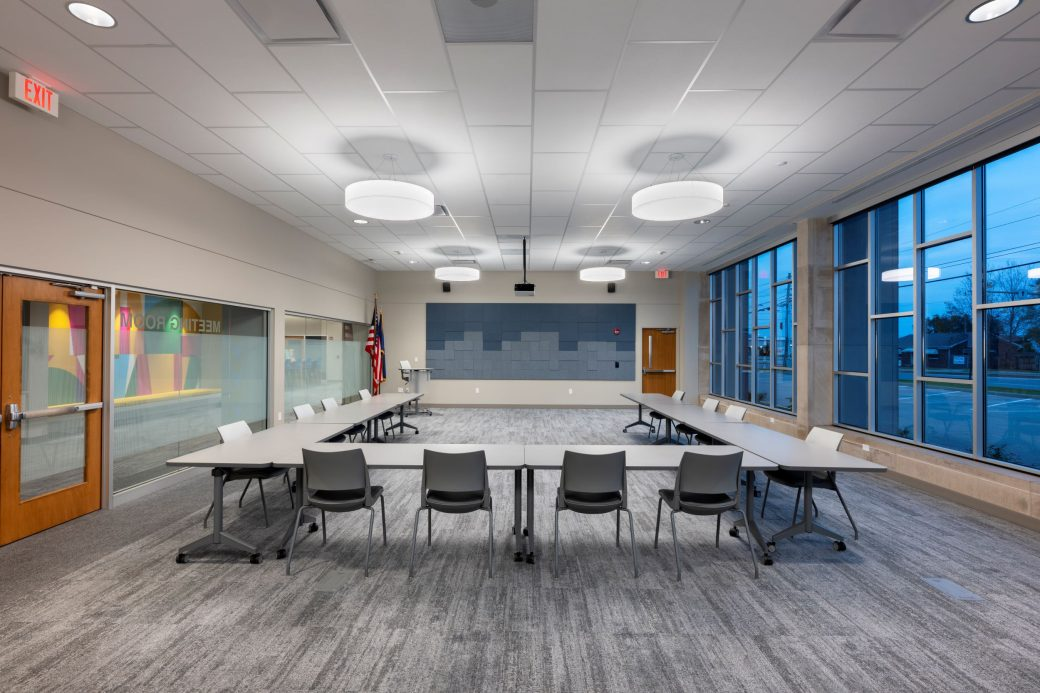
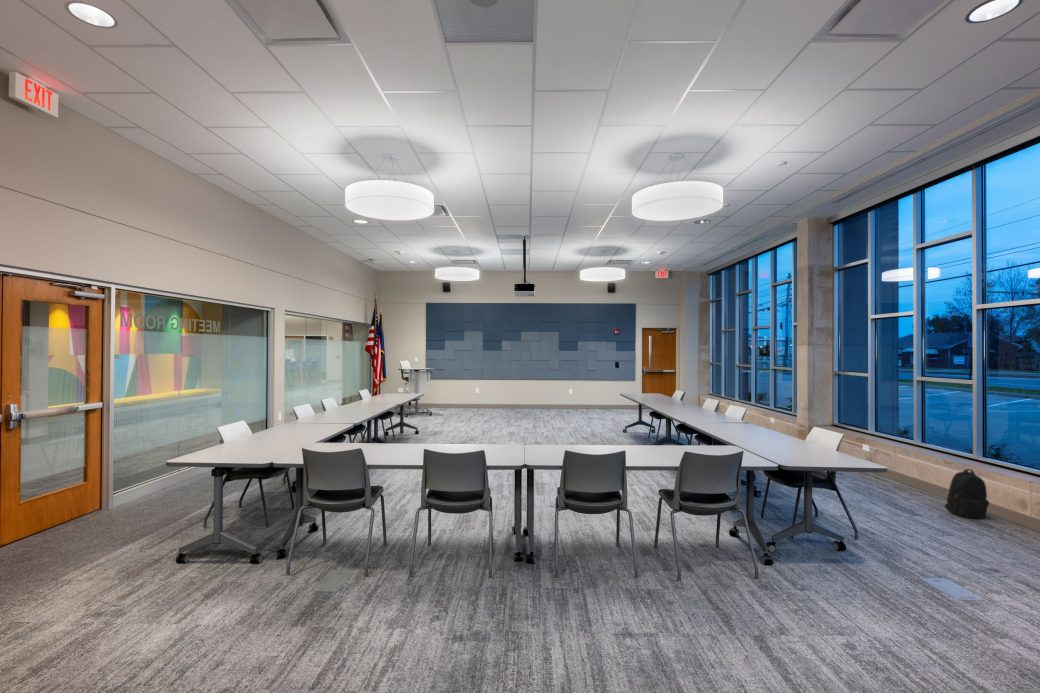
+ backpack [944,468,990,520]
